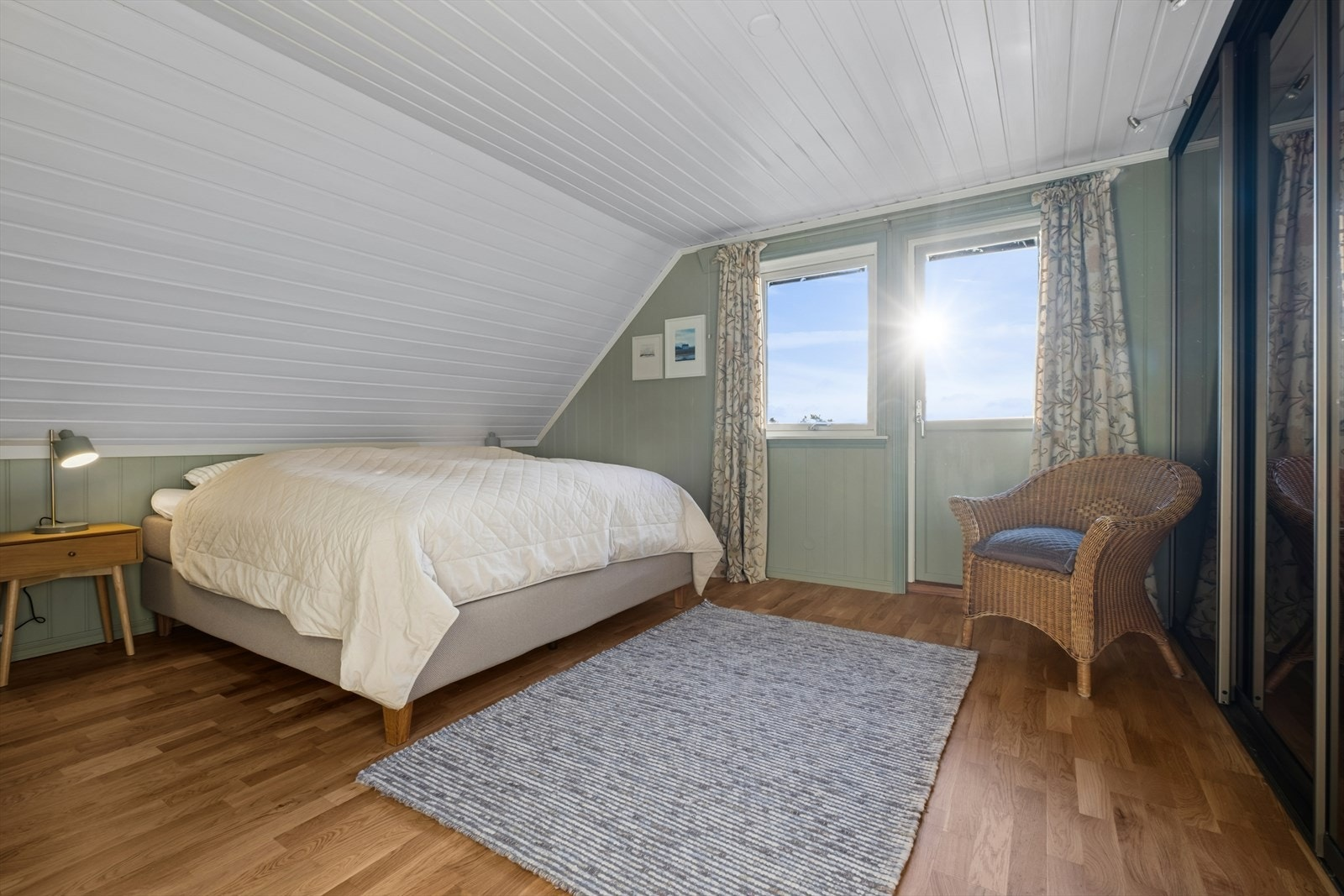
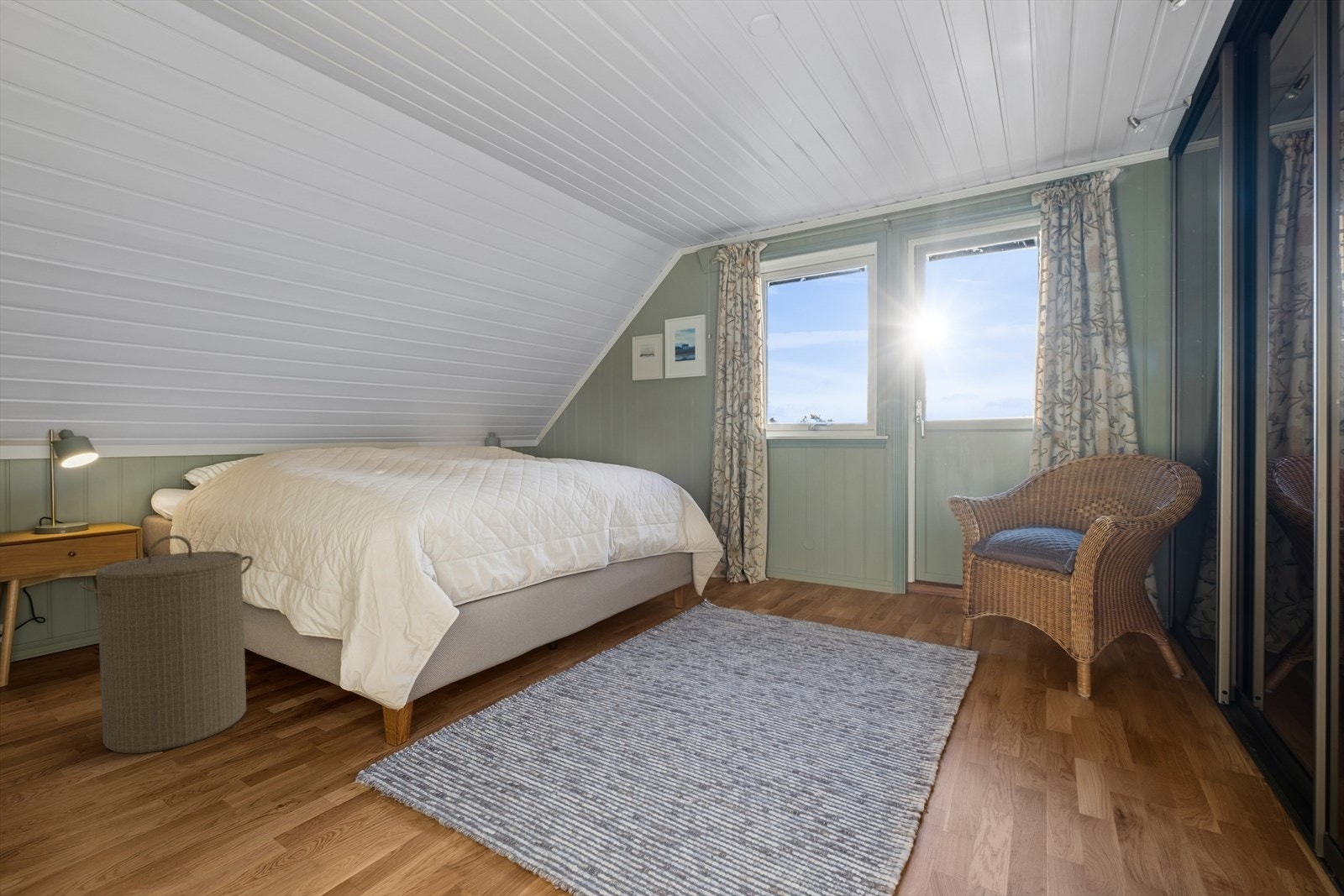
+ laundry hamper [77,535,254,754]
